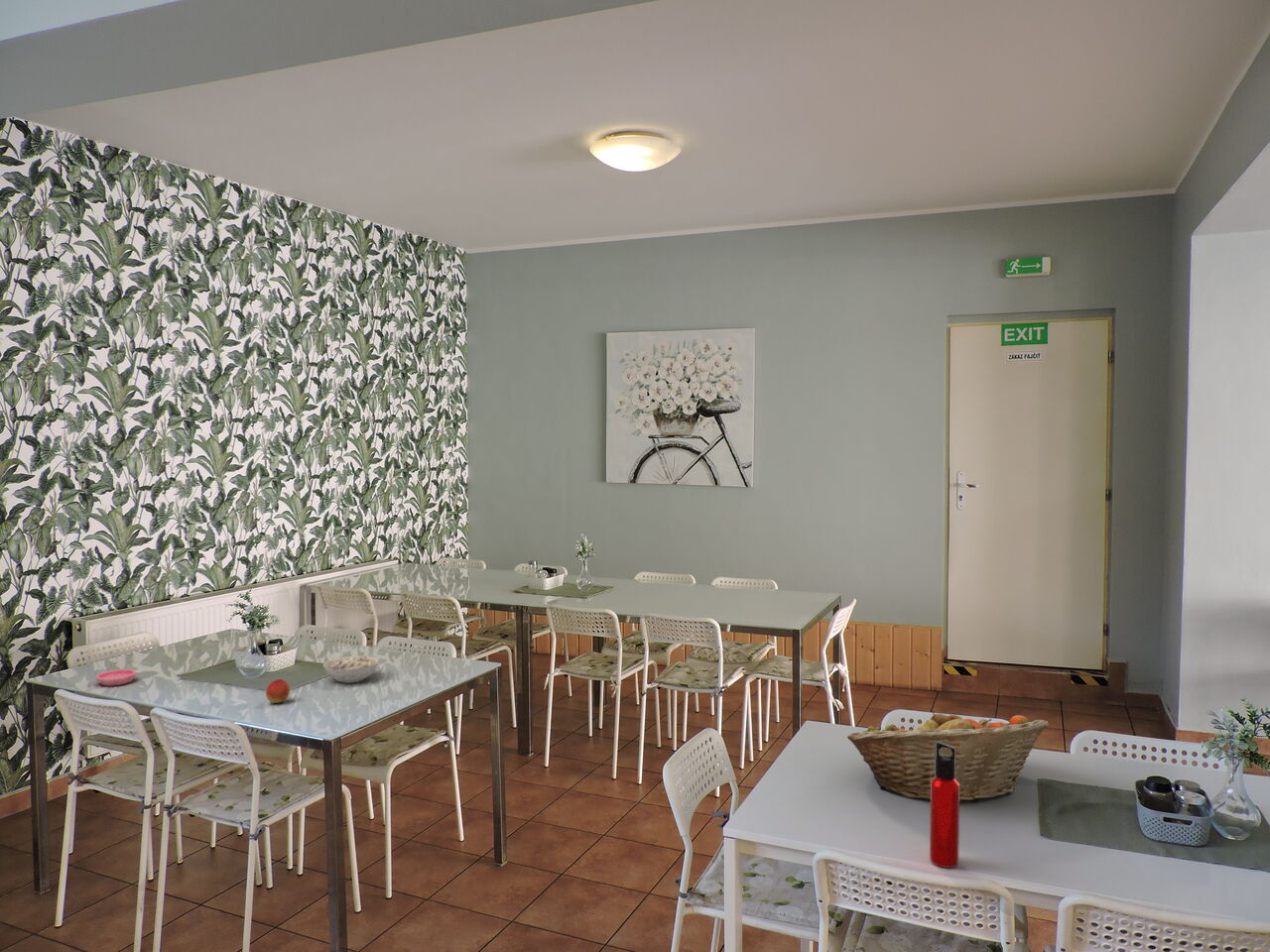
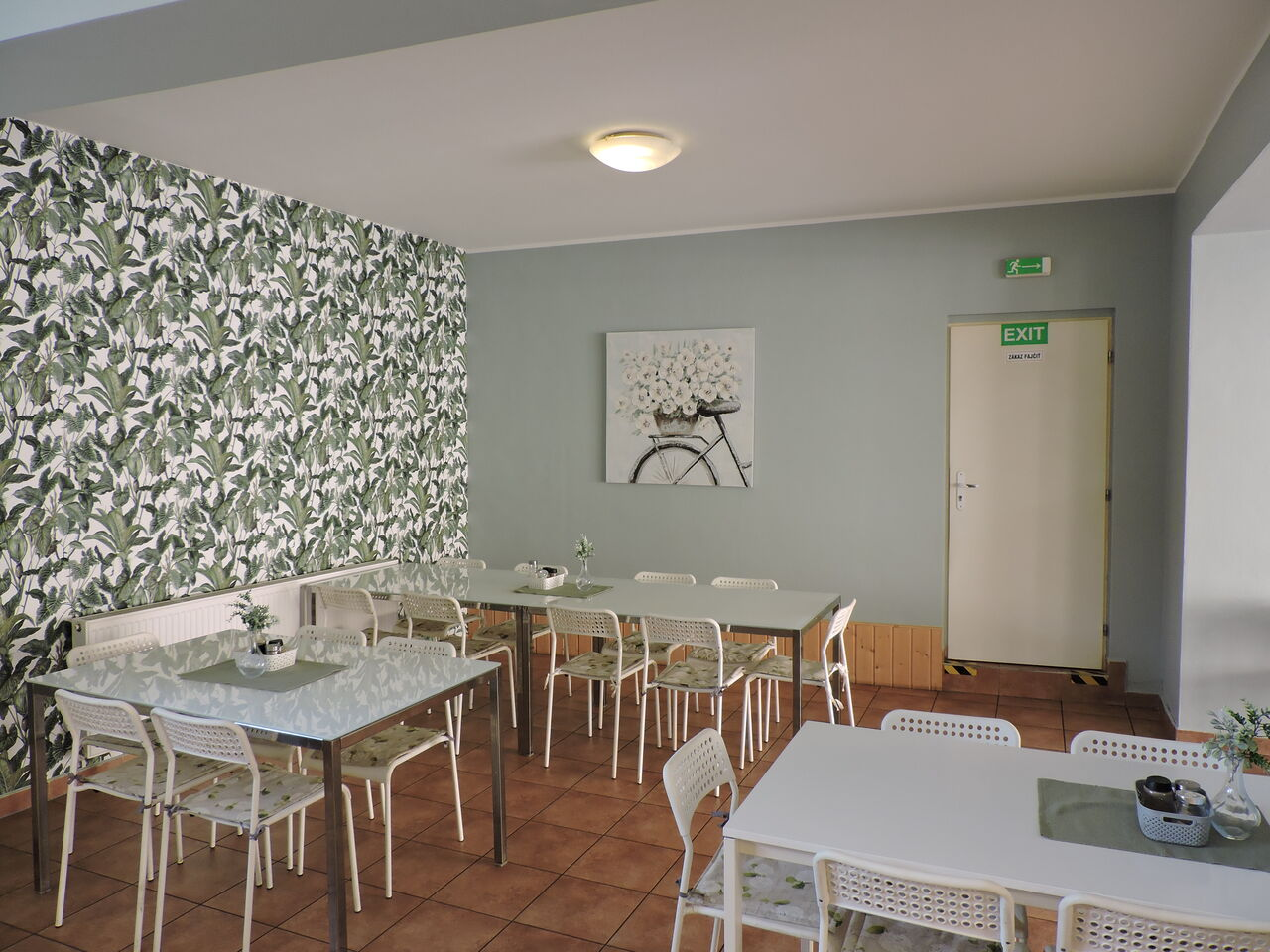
- water bottle [929,742,960,869]
- peach [265,678,291,704]
- saucer [95,668,138,686]
- fruit basket [846,708,1050,803]
- bowl [322,654,380,684]
